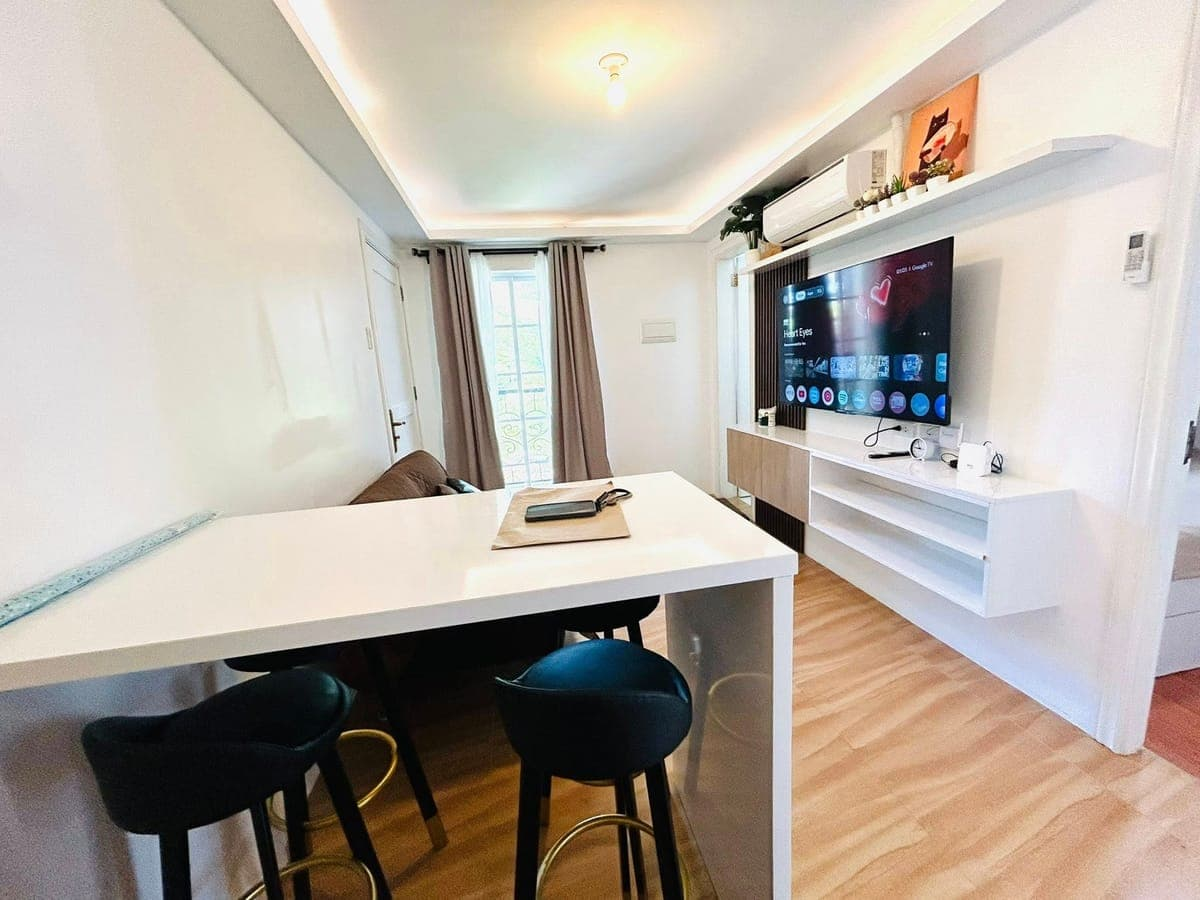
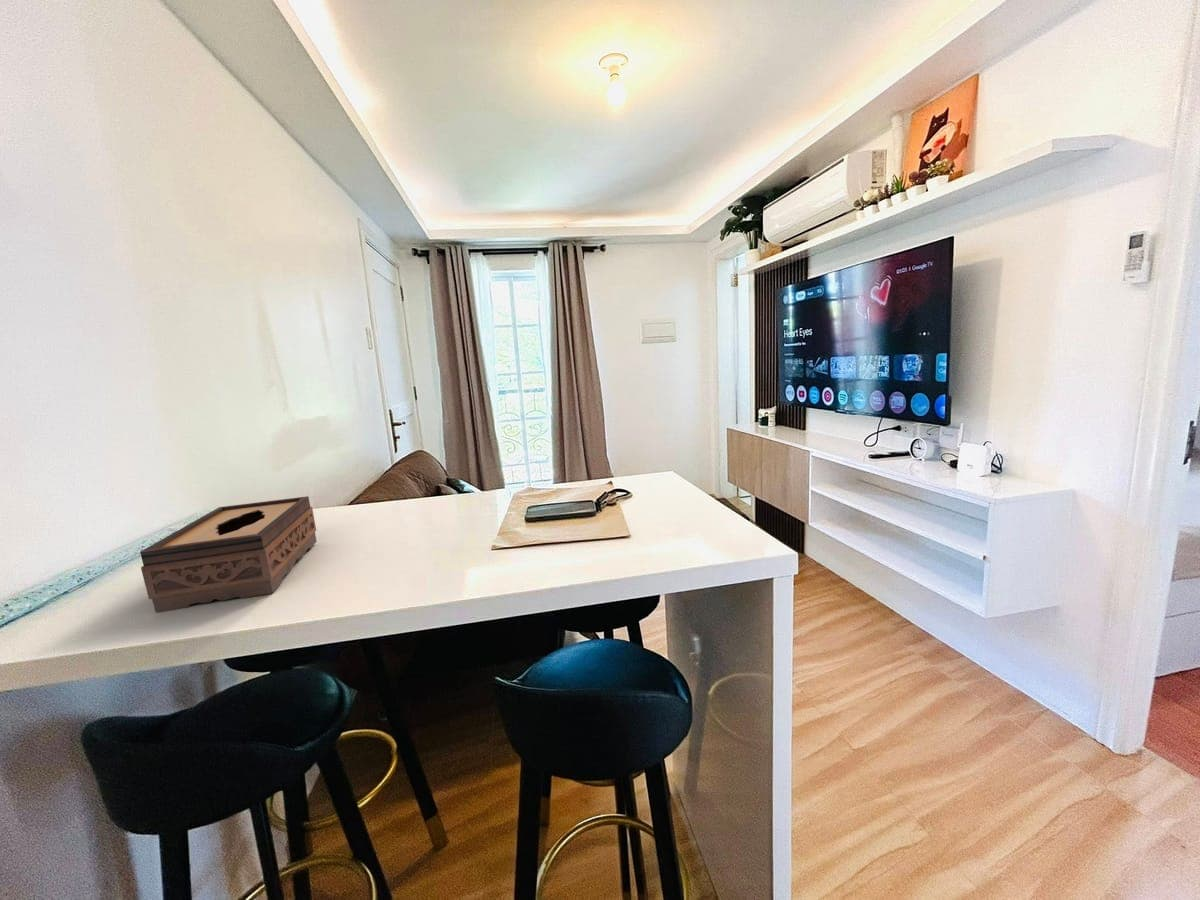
+ tissue box [139,495,317,614]
